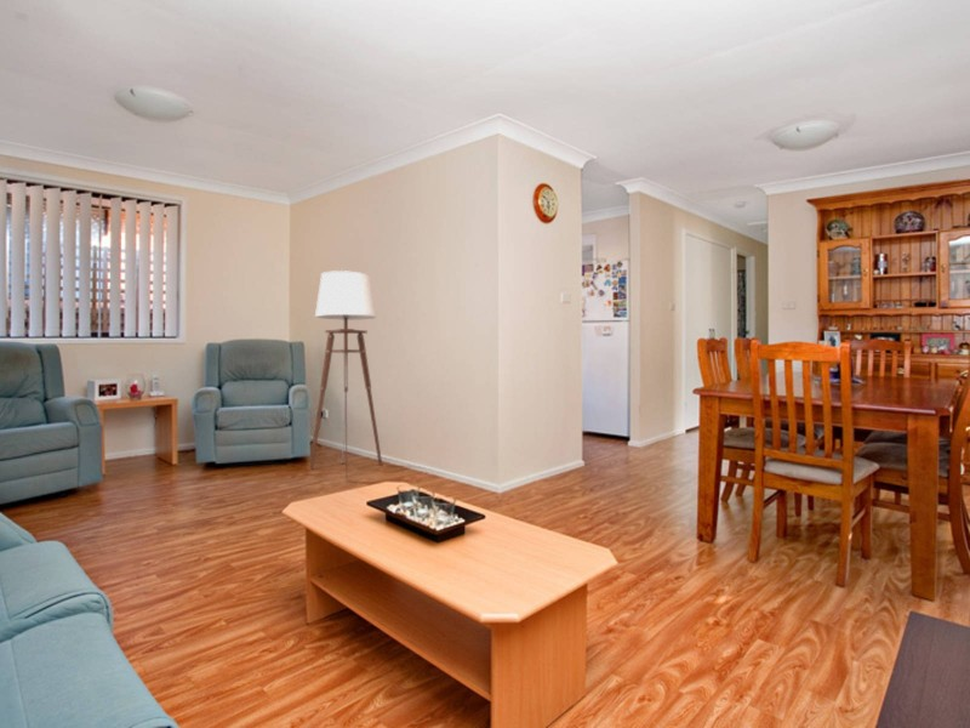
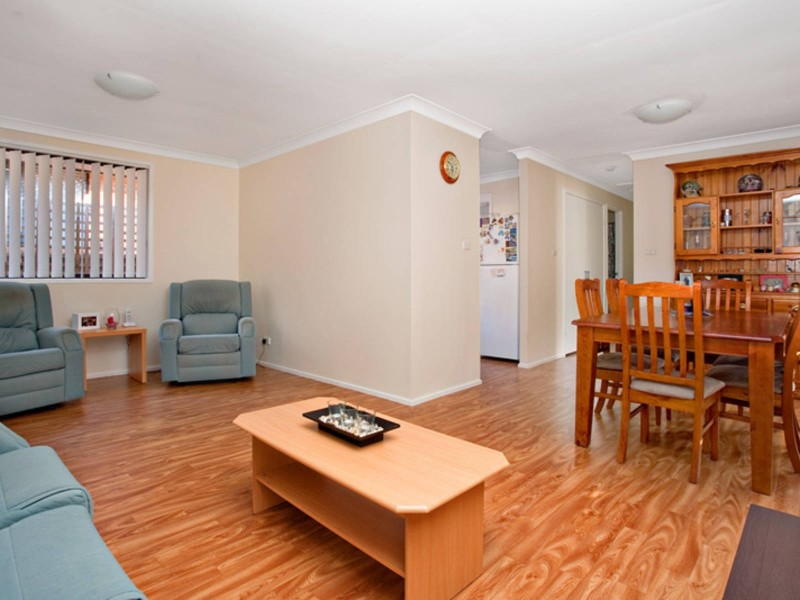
- floor lamp [308,269,383,479]
